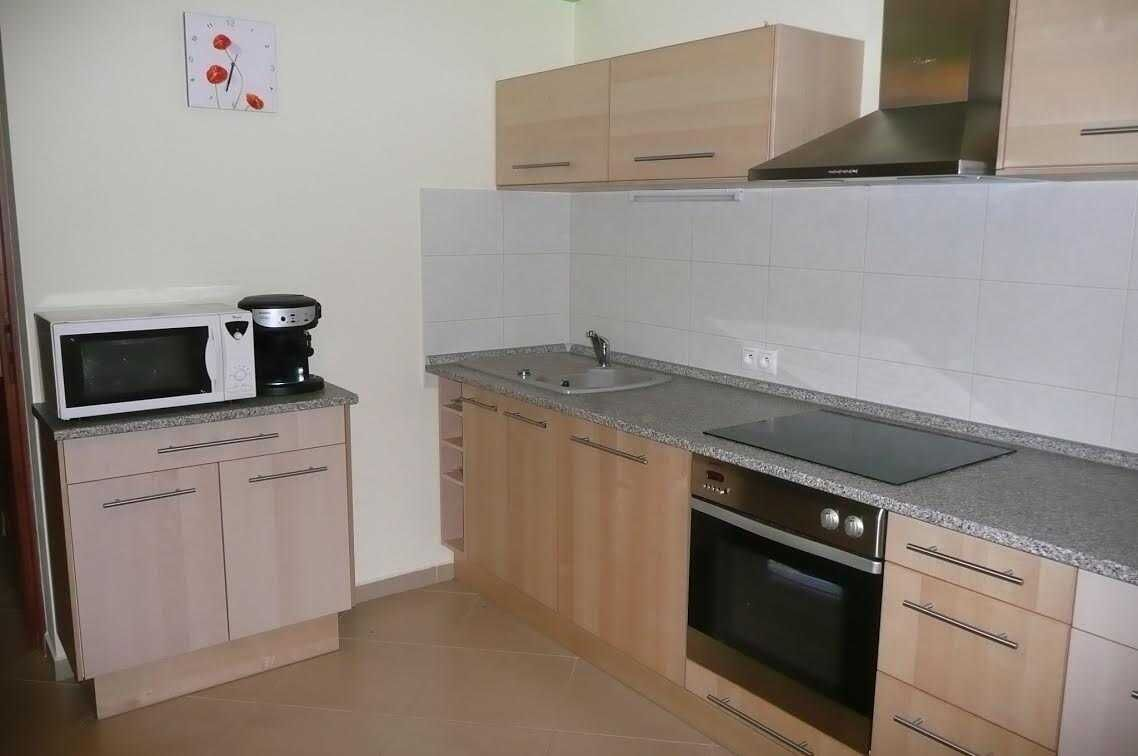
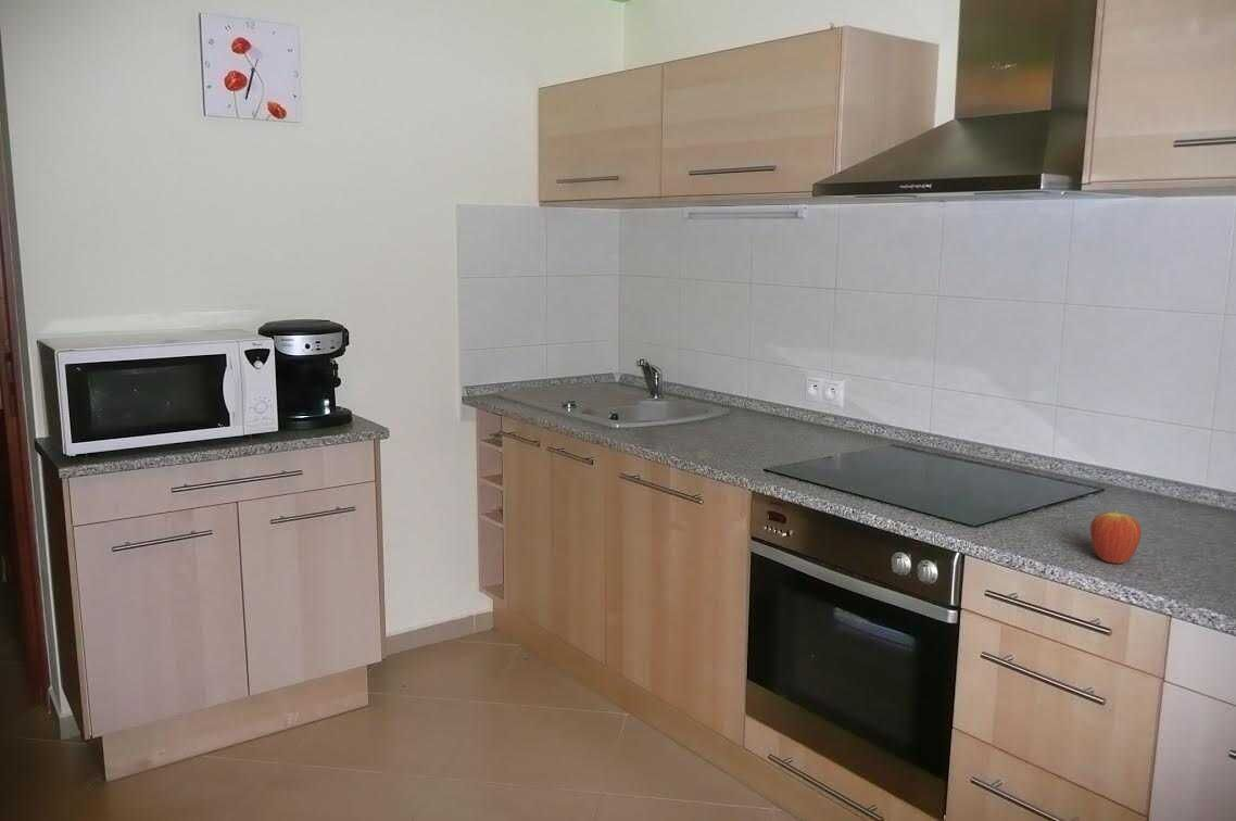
+ fruit [1089,508,1143,565]
